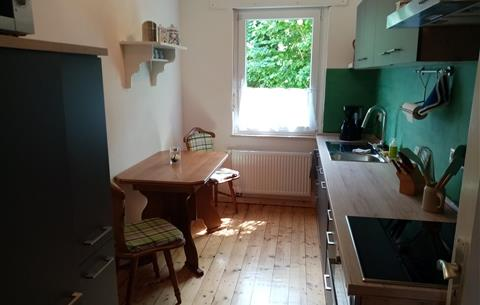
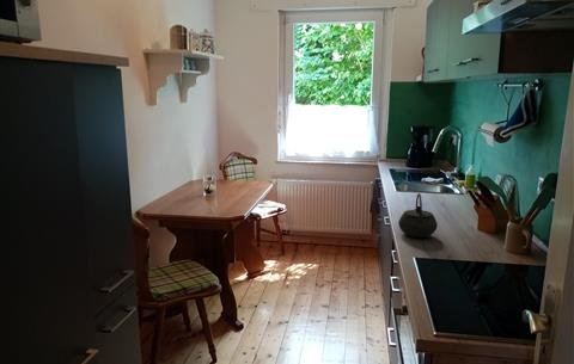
+ kettle [397,192,439,239]
